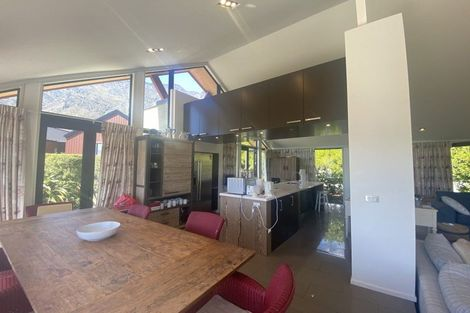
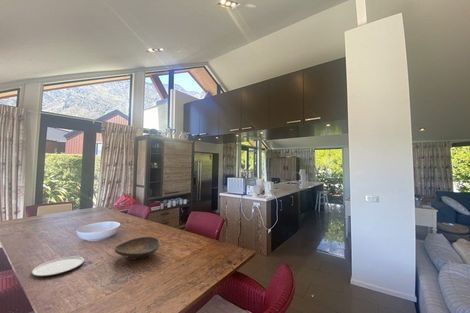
+ plate [31,255,85,277]
+ decorative bowl [114,236,161,260]
